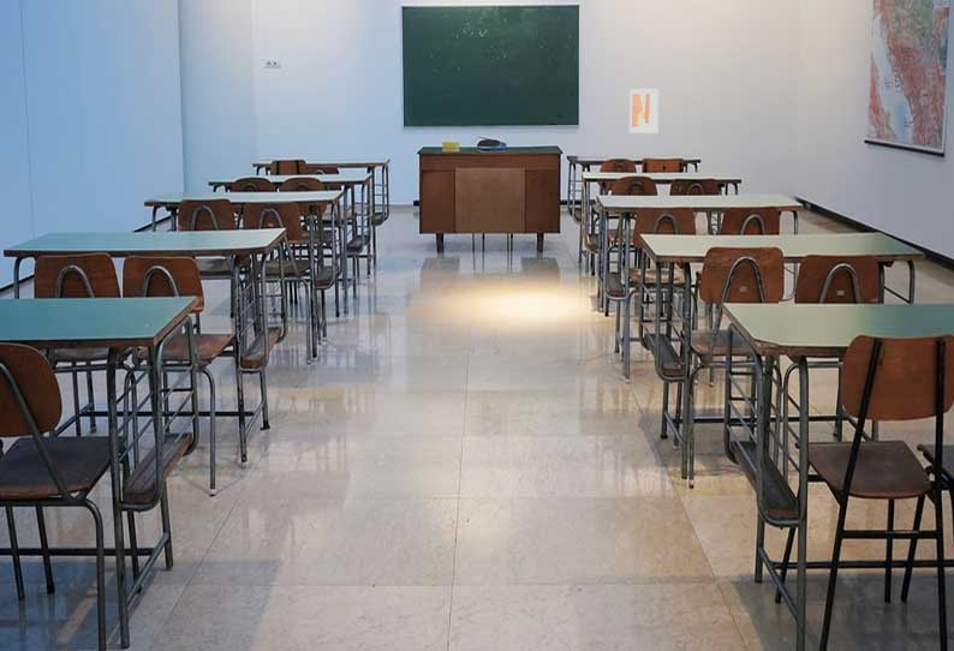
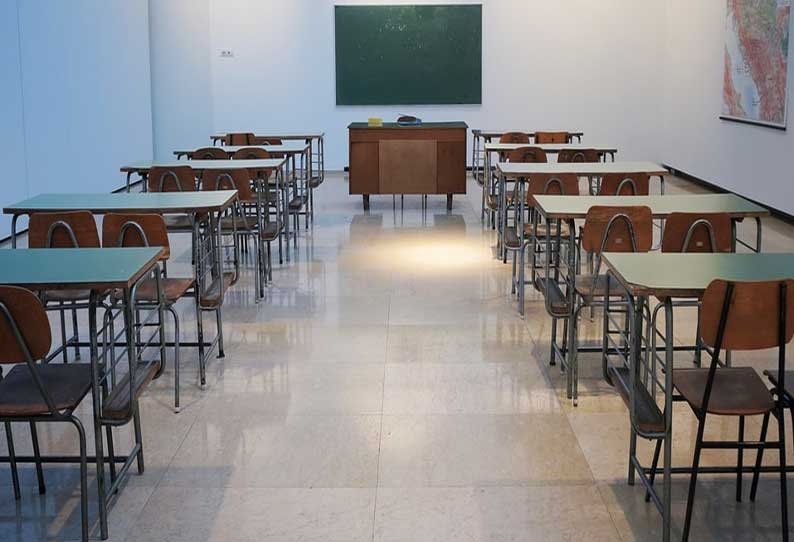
- wall art [628,88,660,135]
